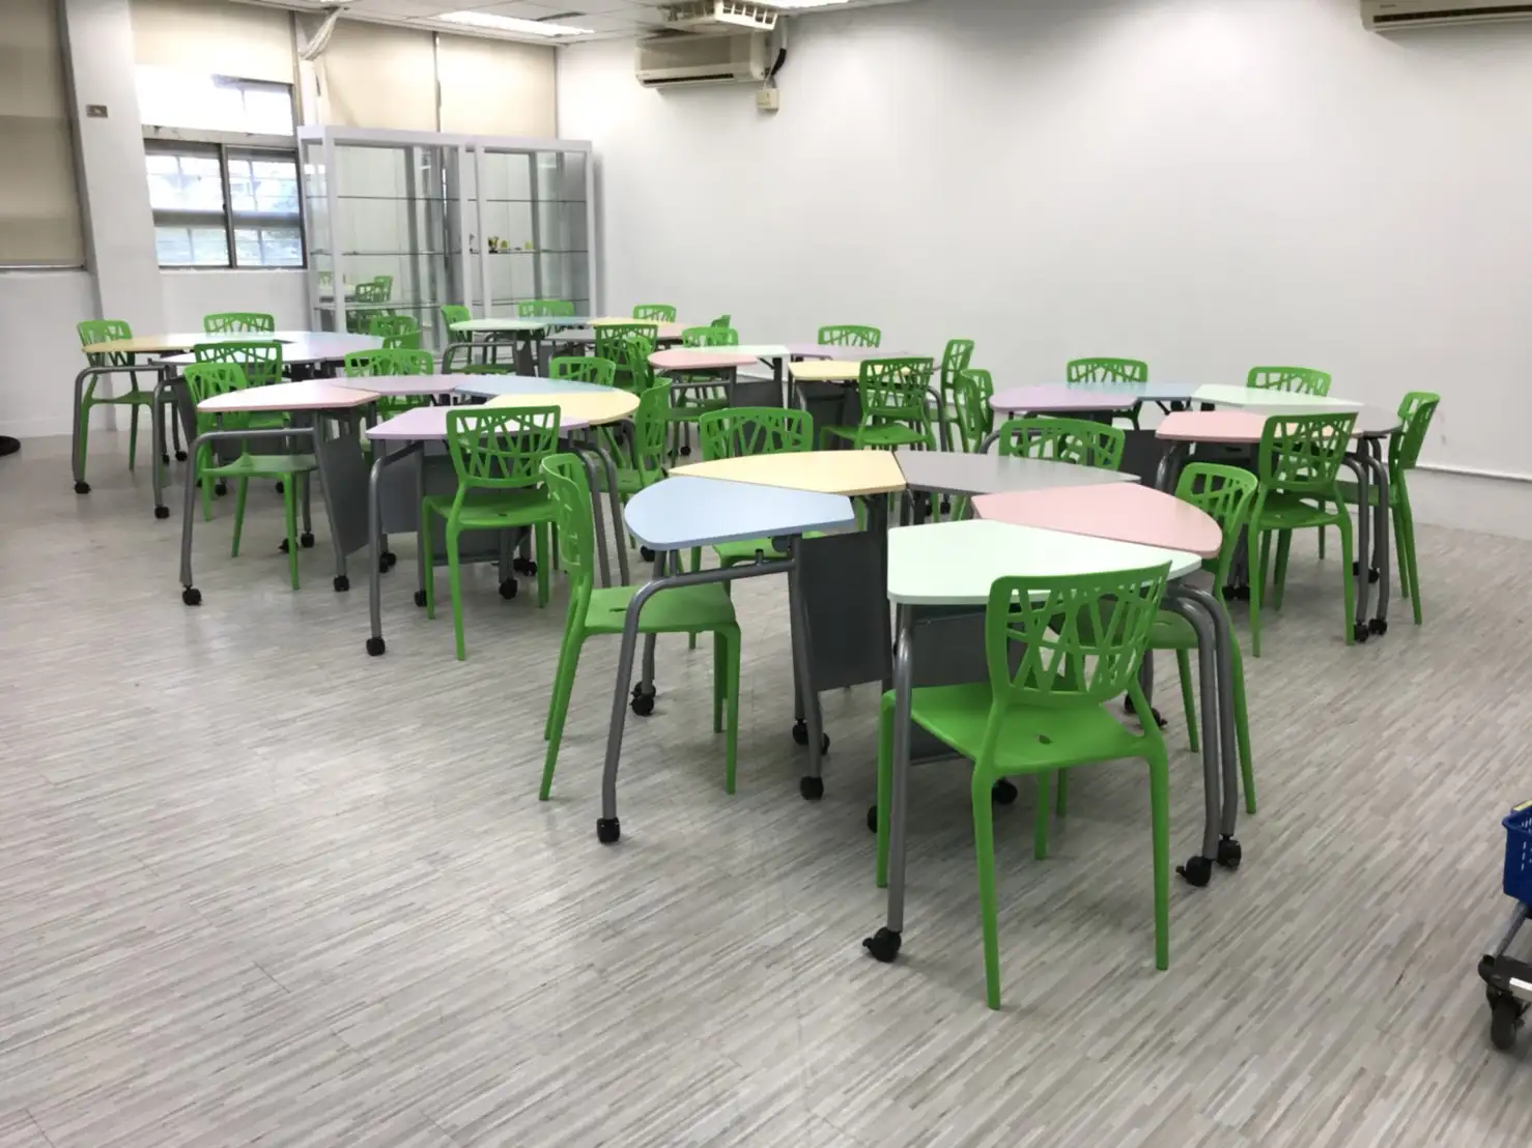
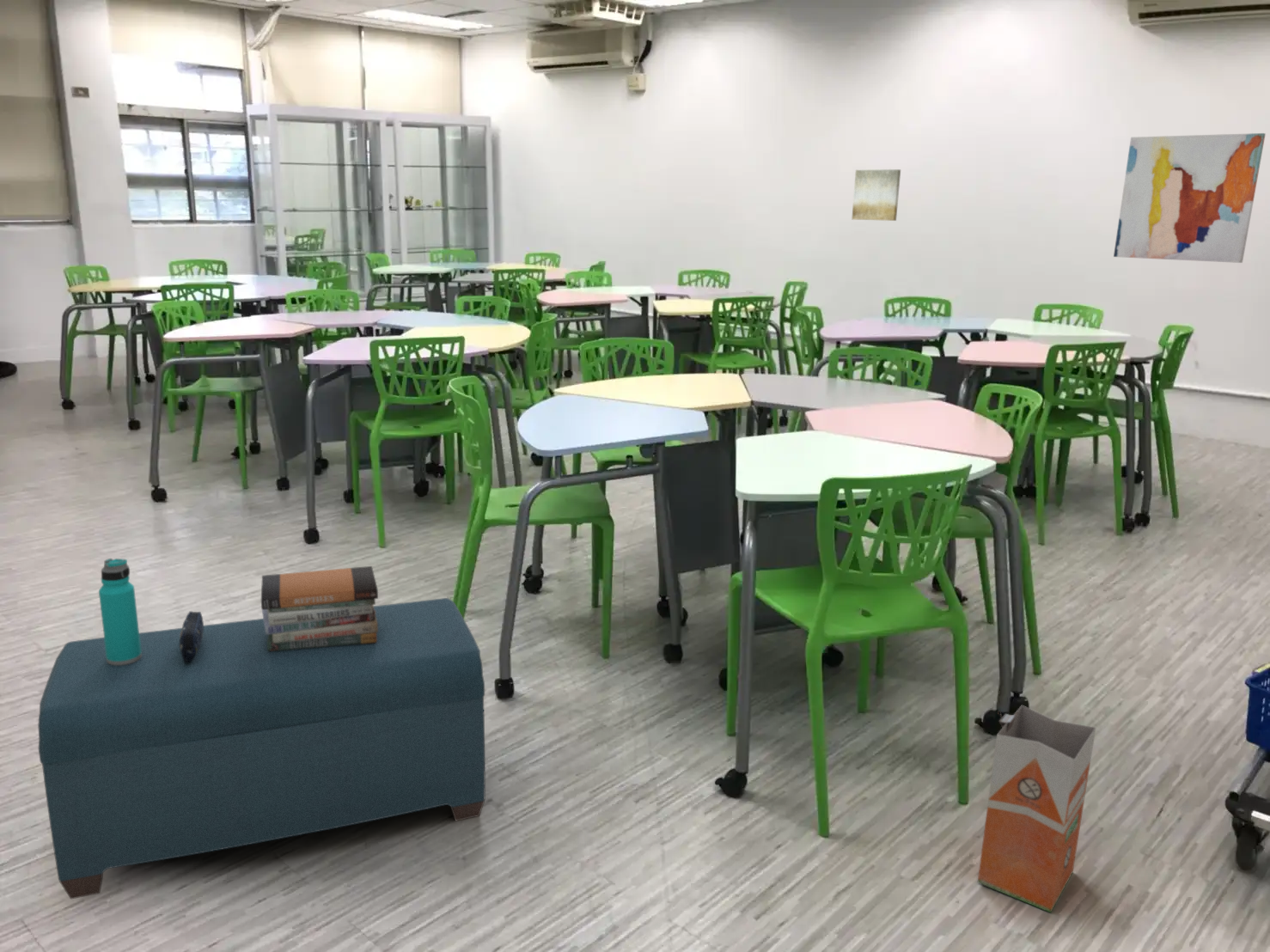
+ wall art [1113,132,1267,264]
+ wall art [851,168,901,222]
+ waste bin [977,705,1096,913]
+ pencil case [180,610,205,663]
+ bench [37,597,486,900]
+ book stack [260,565,379,651]
+ water bottle [98,558,142,665]
